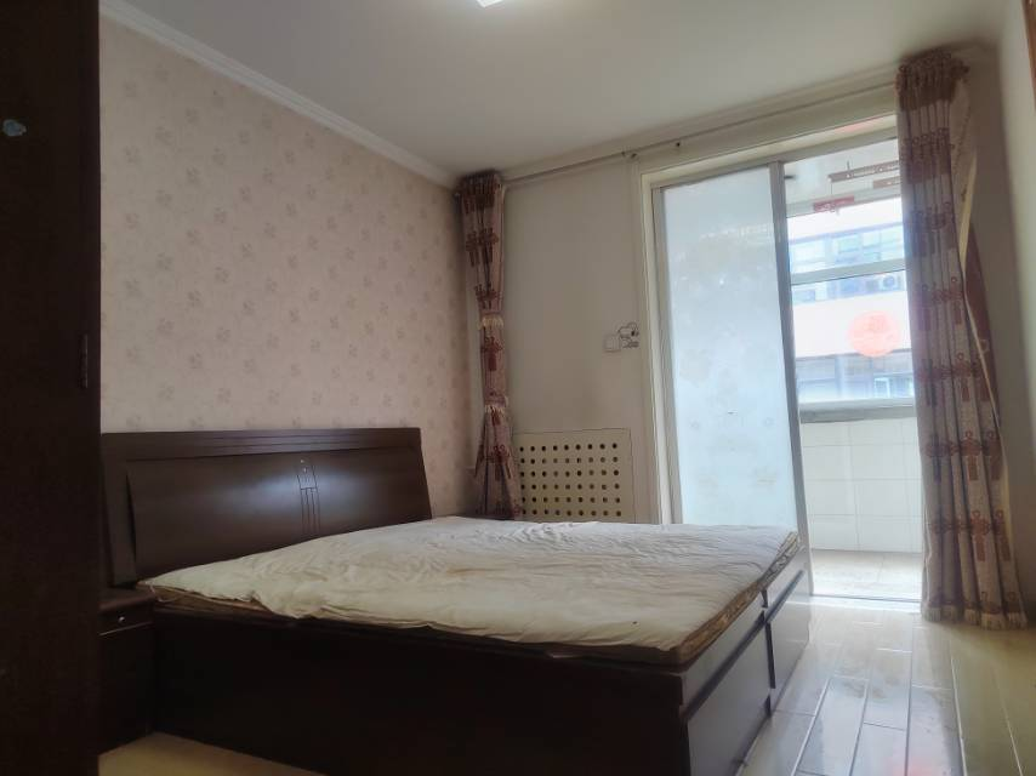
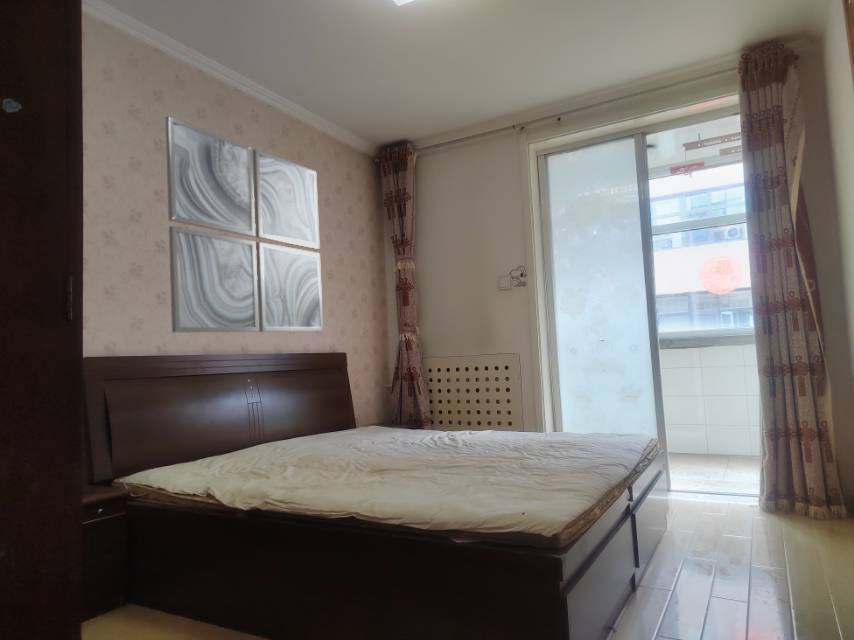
+ wall art [164,115,324,333]
